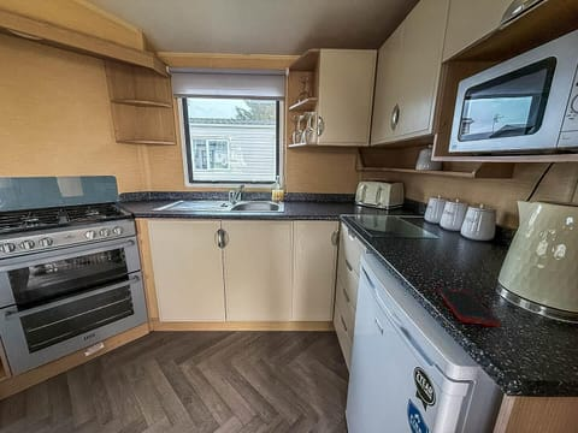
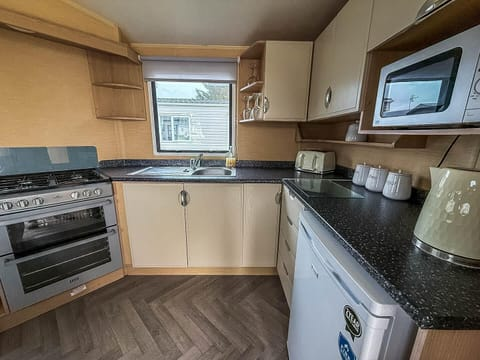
- cell phone [436,286,501,327]
